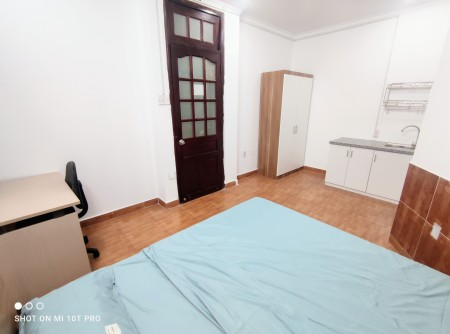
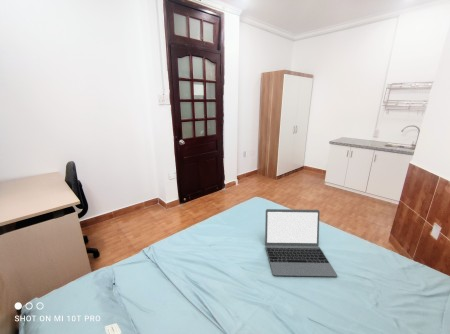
+ laptop [264,208,338,278]
